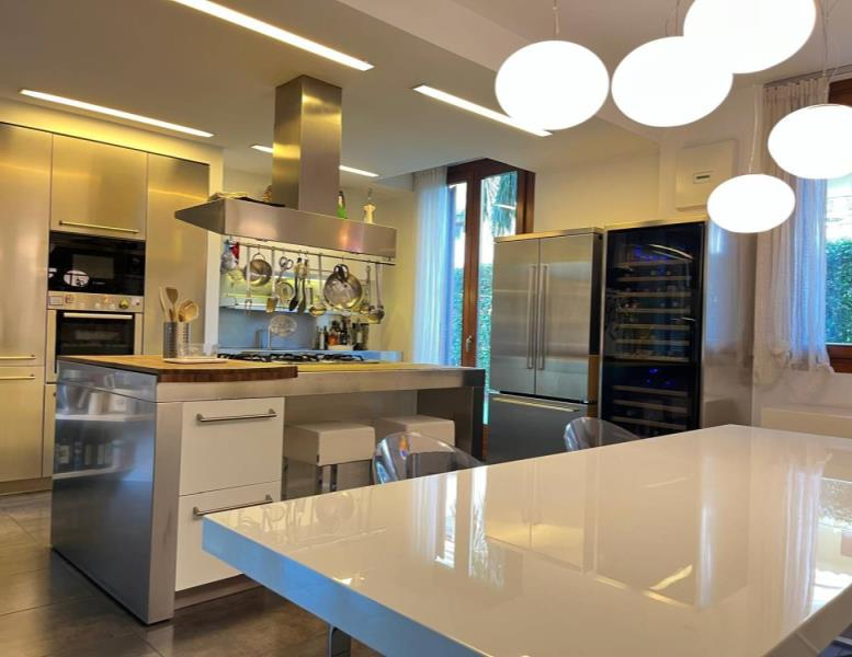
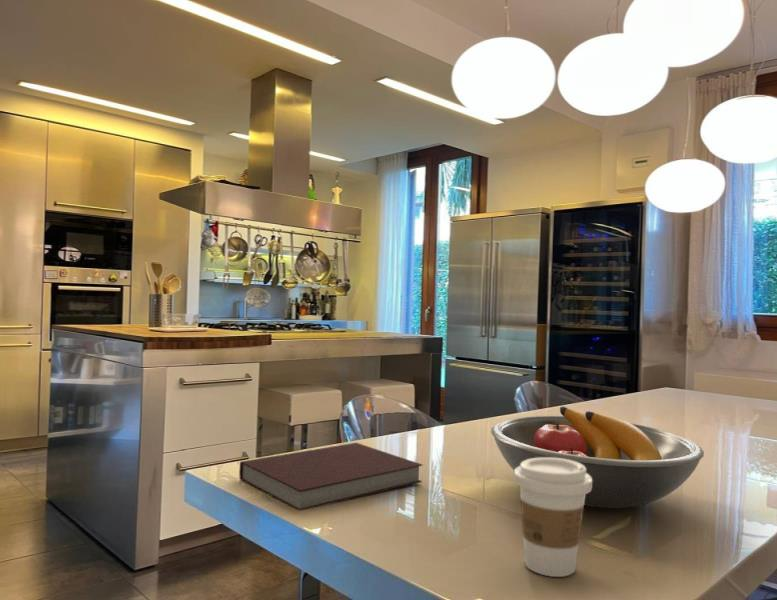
+ notebook [238,442,423,512]
+ coffee cup [513,458,592,578]
+ fruit bowl [490,405,705,509]
